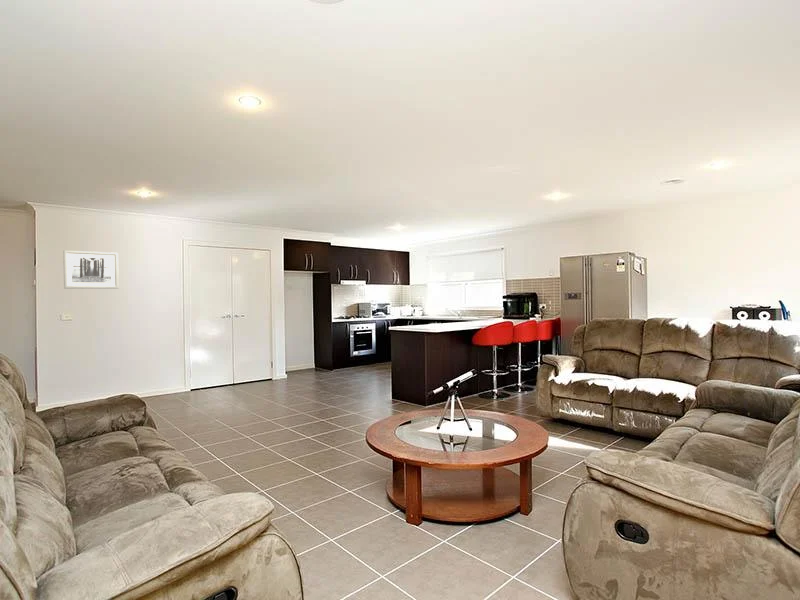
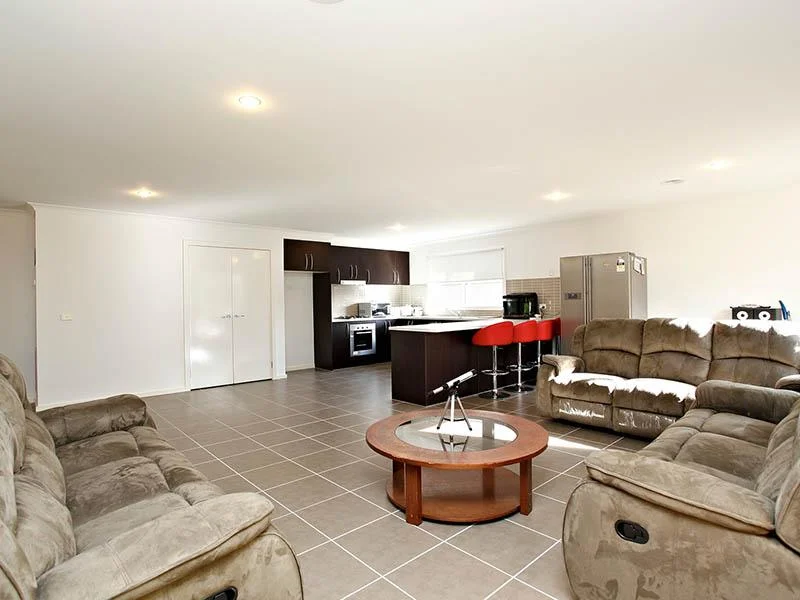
- wall art [62,249,120,290]
